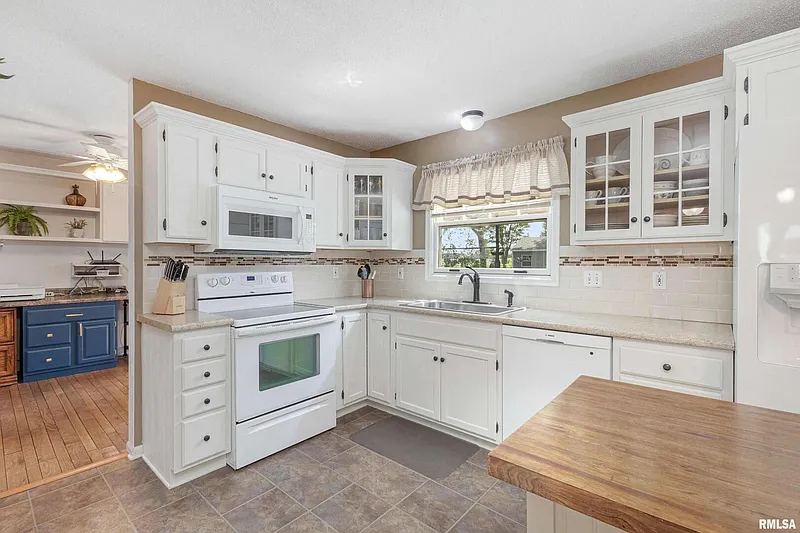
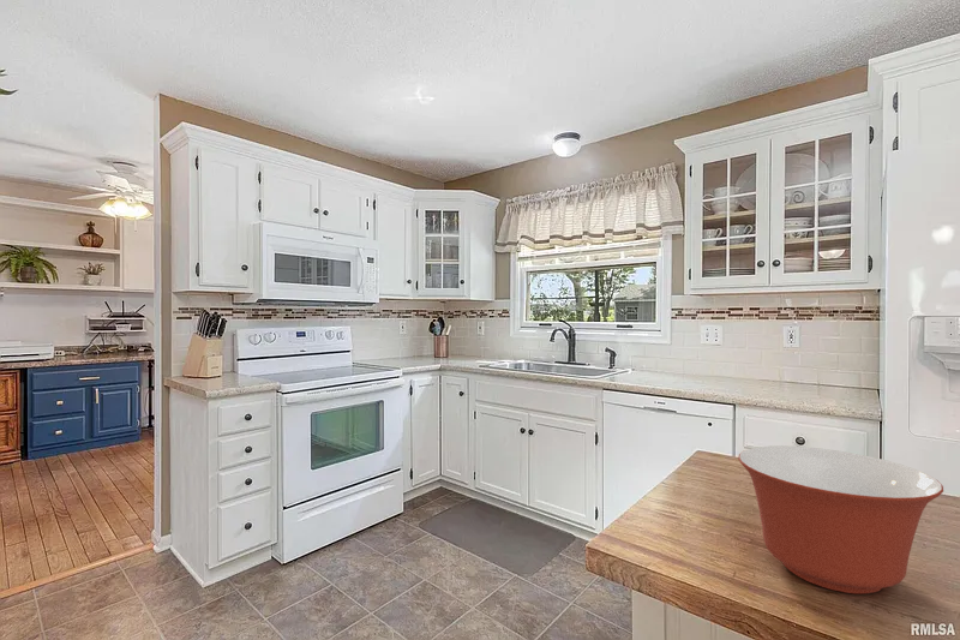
+ mixing bowl [737,444,944,594]
